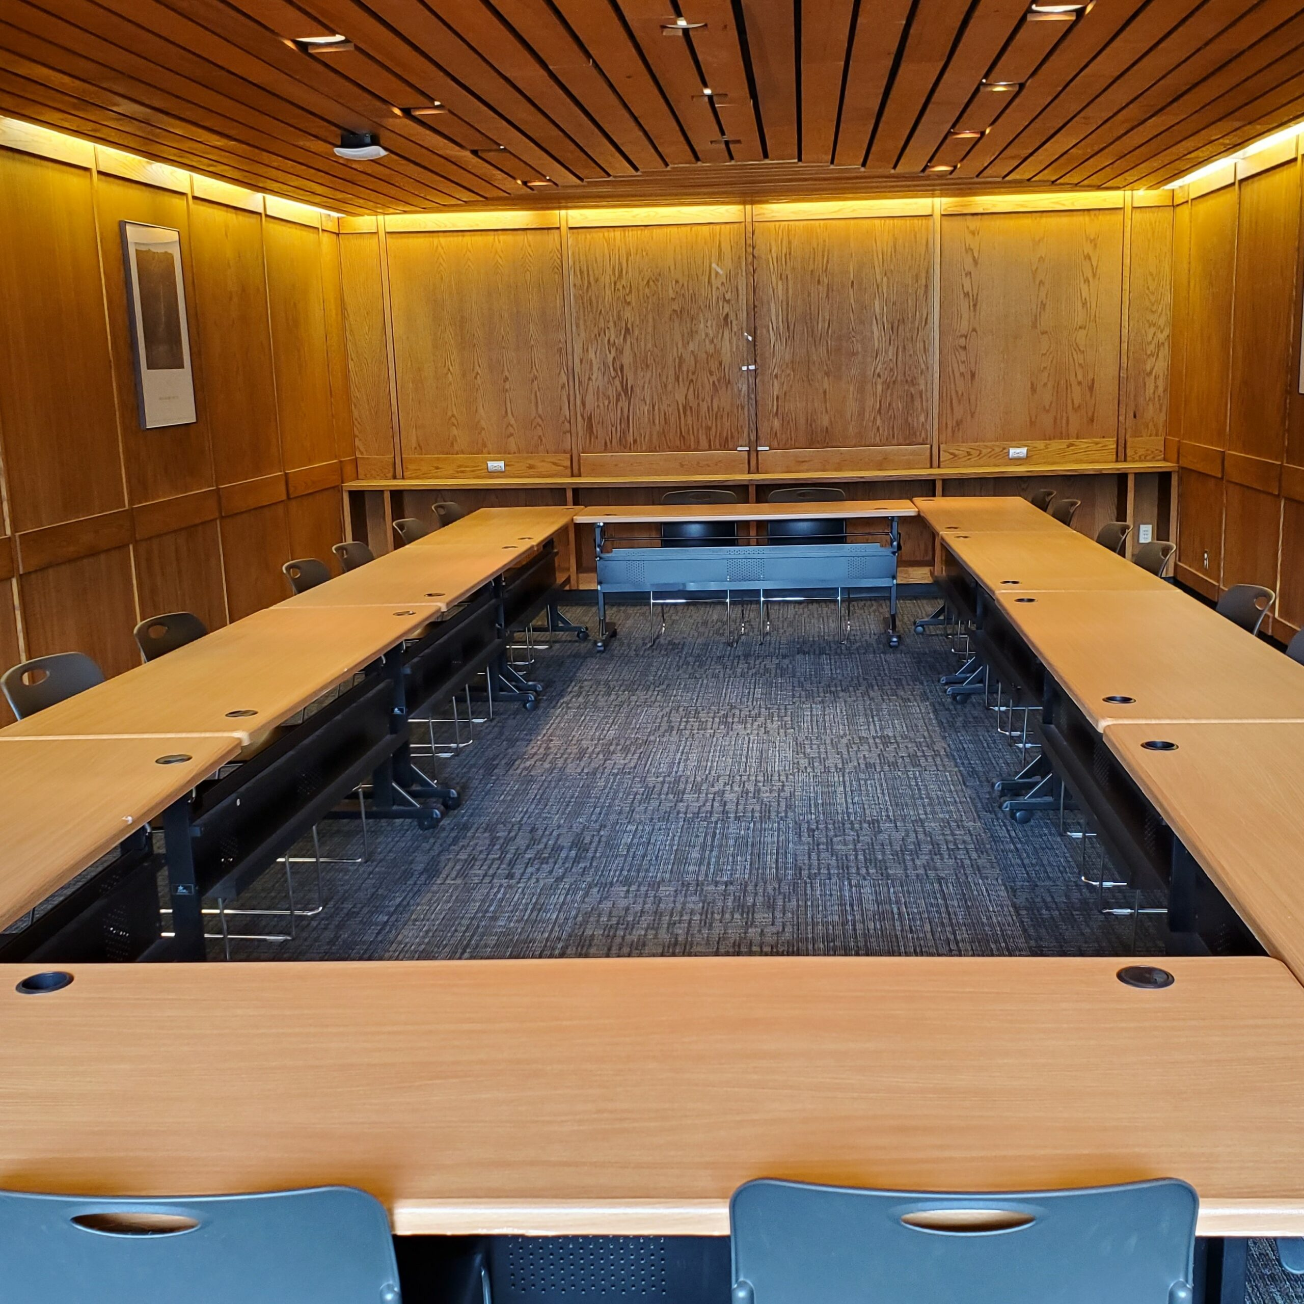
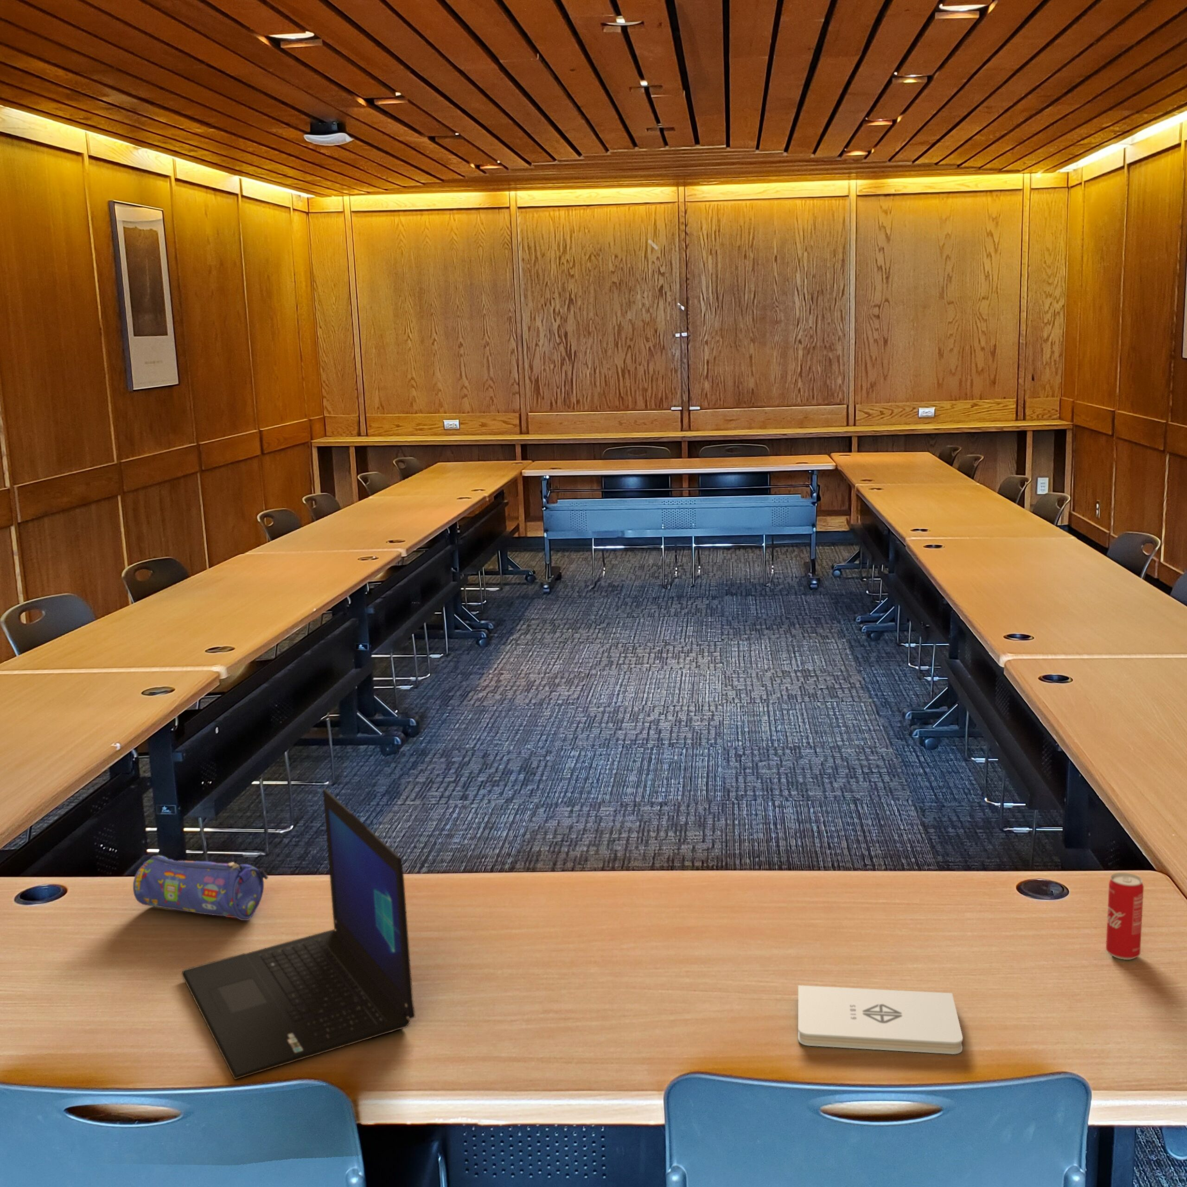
+ pencil case [133,855,268,921]
+ notepad [798,985,963,1054]
+ laptop [182,788,415,1079]
+ beverage can [1105,872,1145,960]
